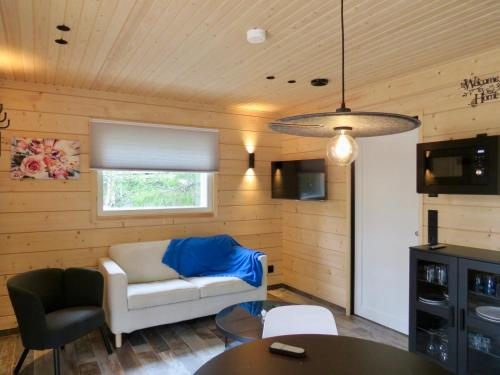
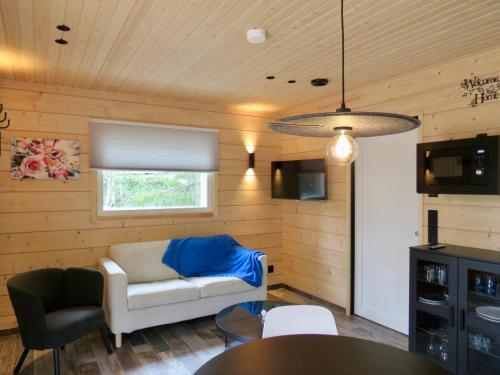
- remote control [267,341,307,359]
